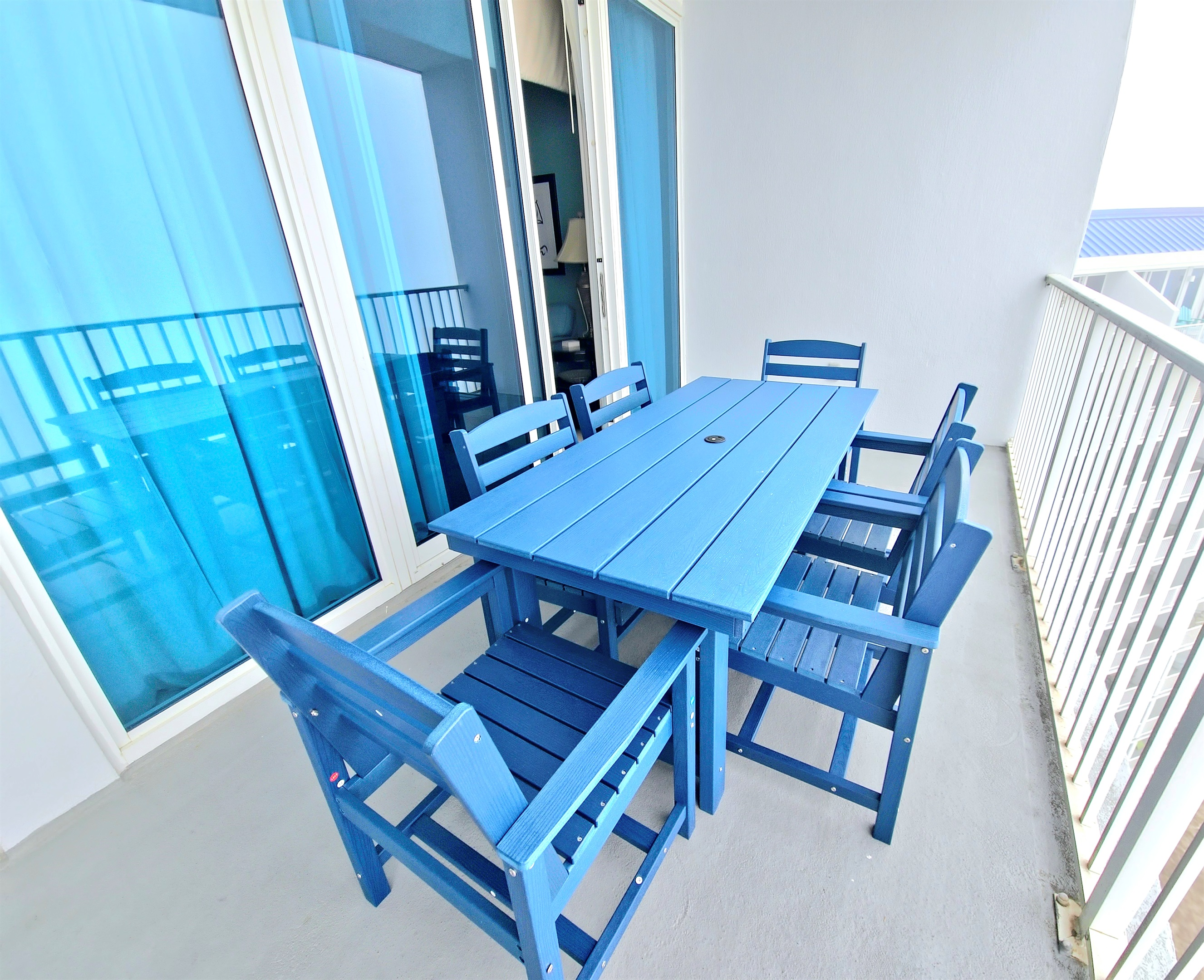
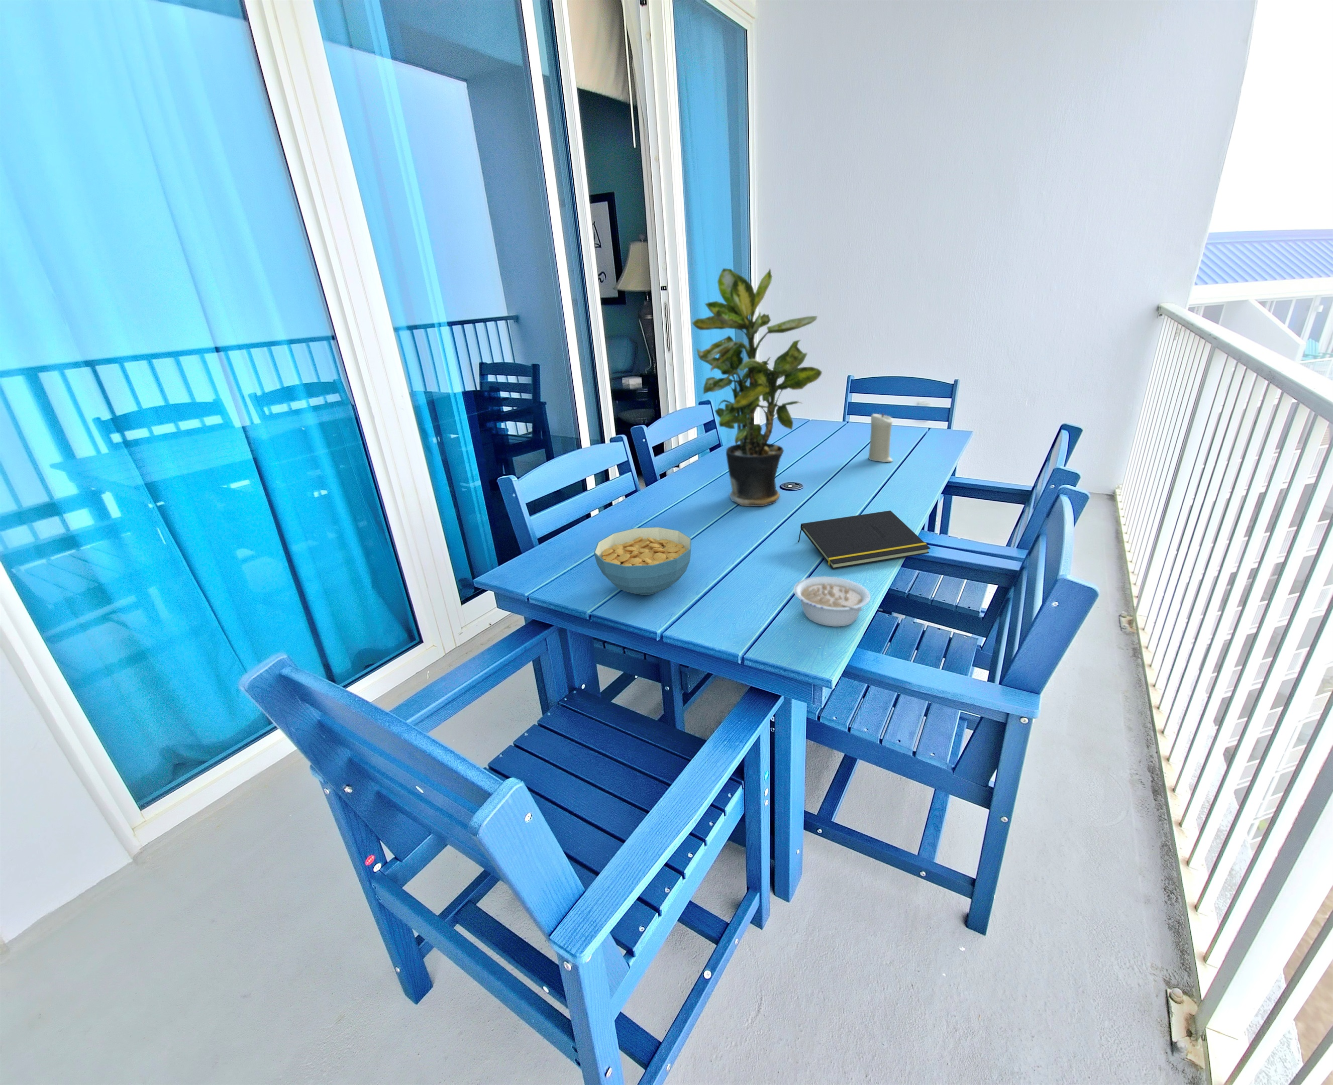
+ cereal bowl [593,526,692,596]
+ candle [868,412,893,463]
+ notepad [797,510,930,570]
+ legume [793,576,871,628]
+ potted plant [691,267,823,507]
